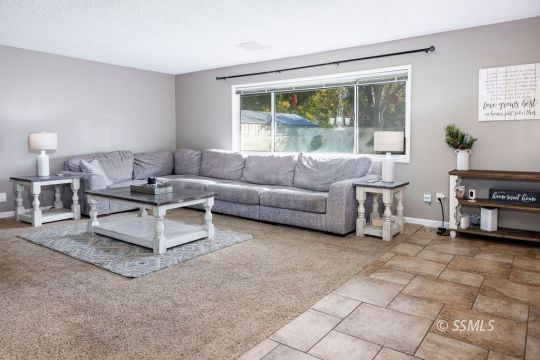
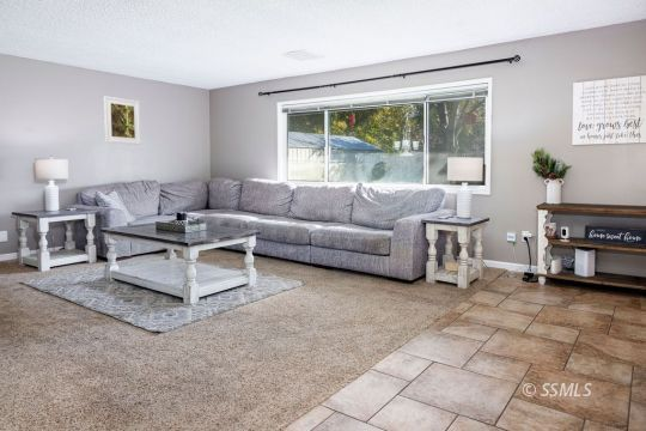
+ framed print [103,95,142,146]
